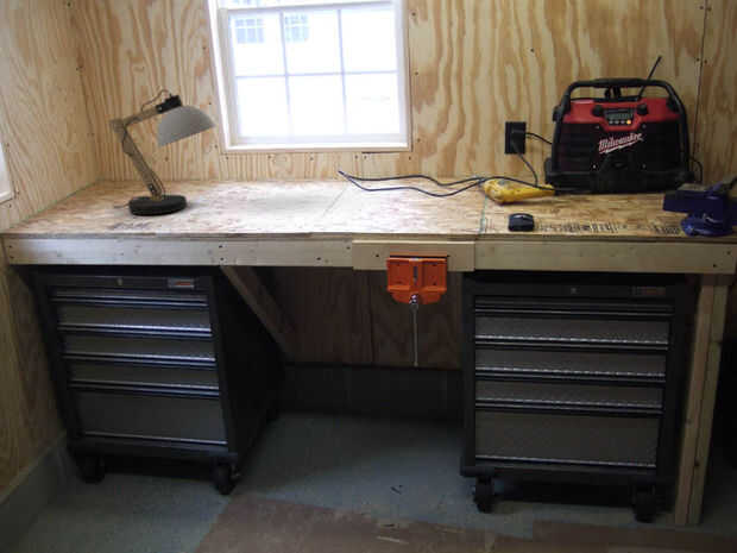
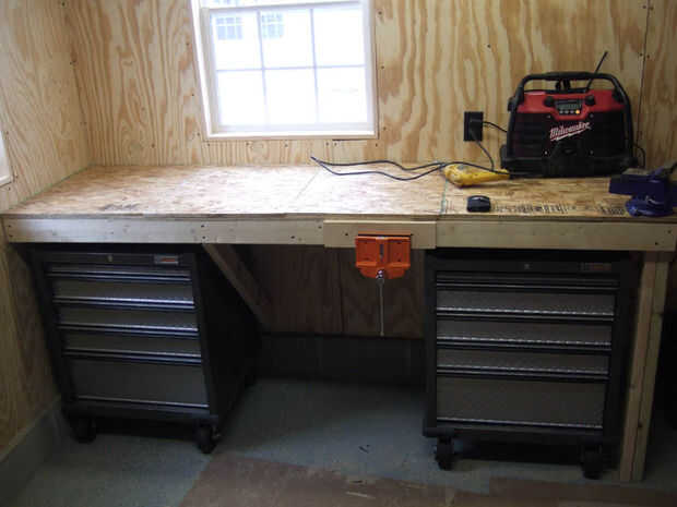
- desk lamp [108,88,216,215]
